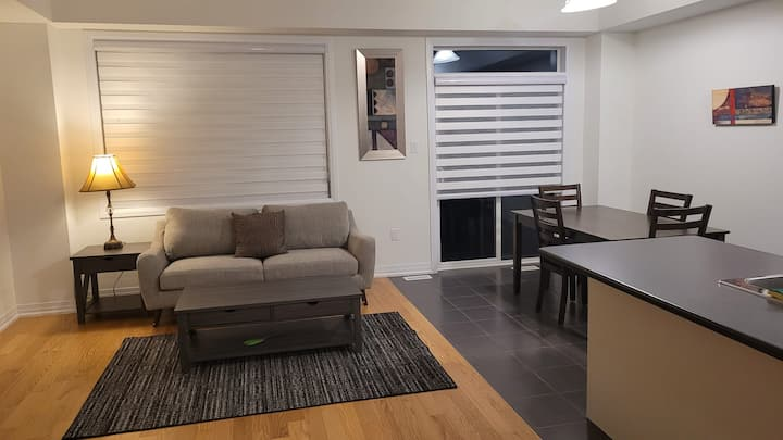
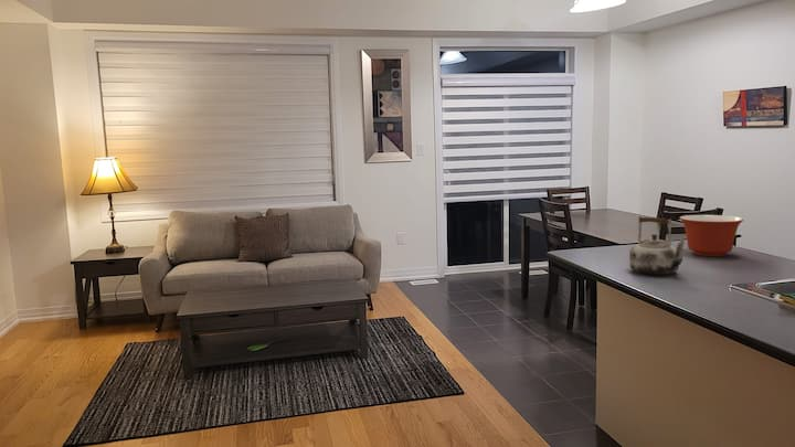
+ mixing bowl [679,214,744,257]
+ kettle [628,214,688,276]
